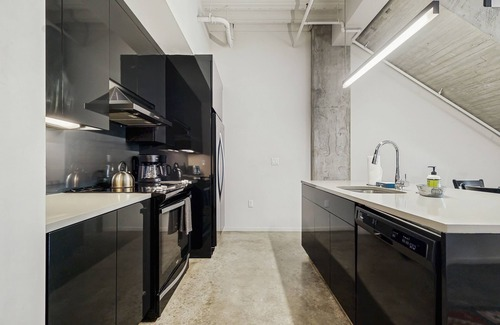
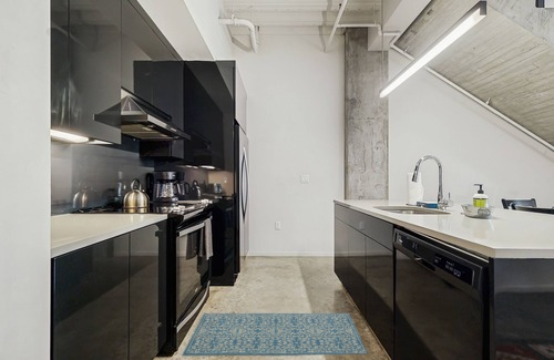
+ rug [181,312,370,357]
